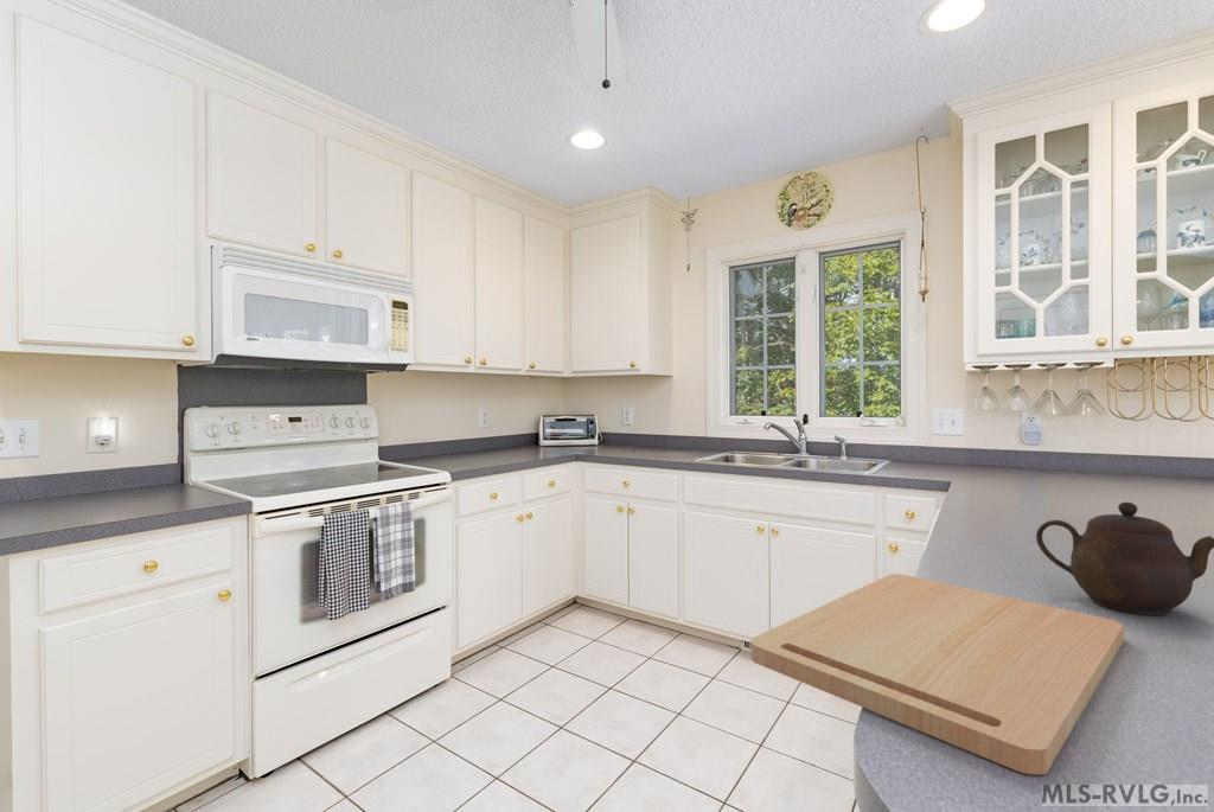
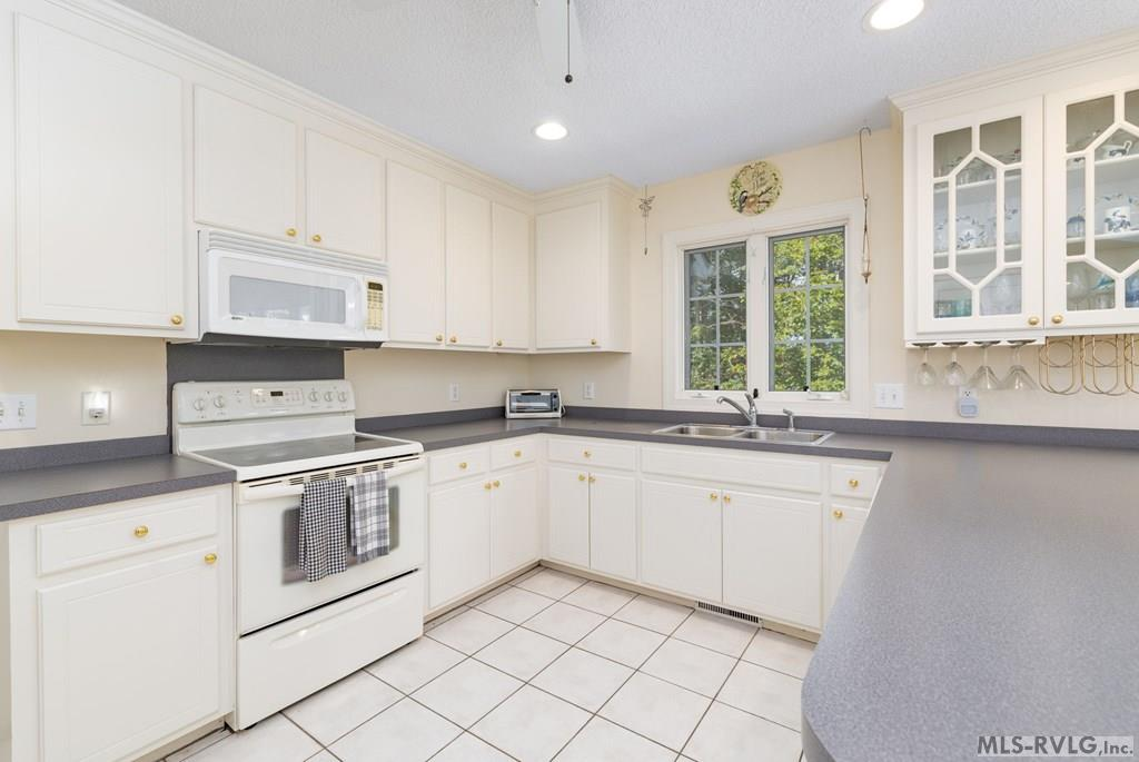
- cutting board [749,573,1125,776]
- teapot [1035,501,1214,616]
